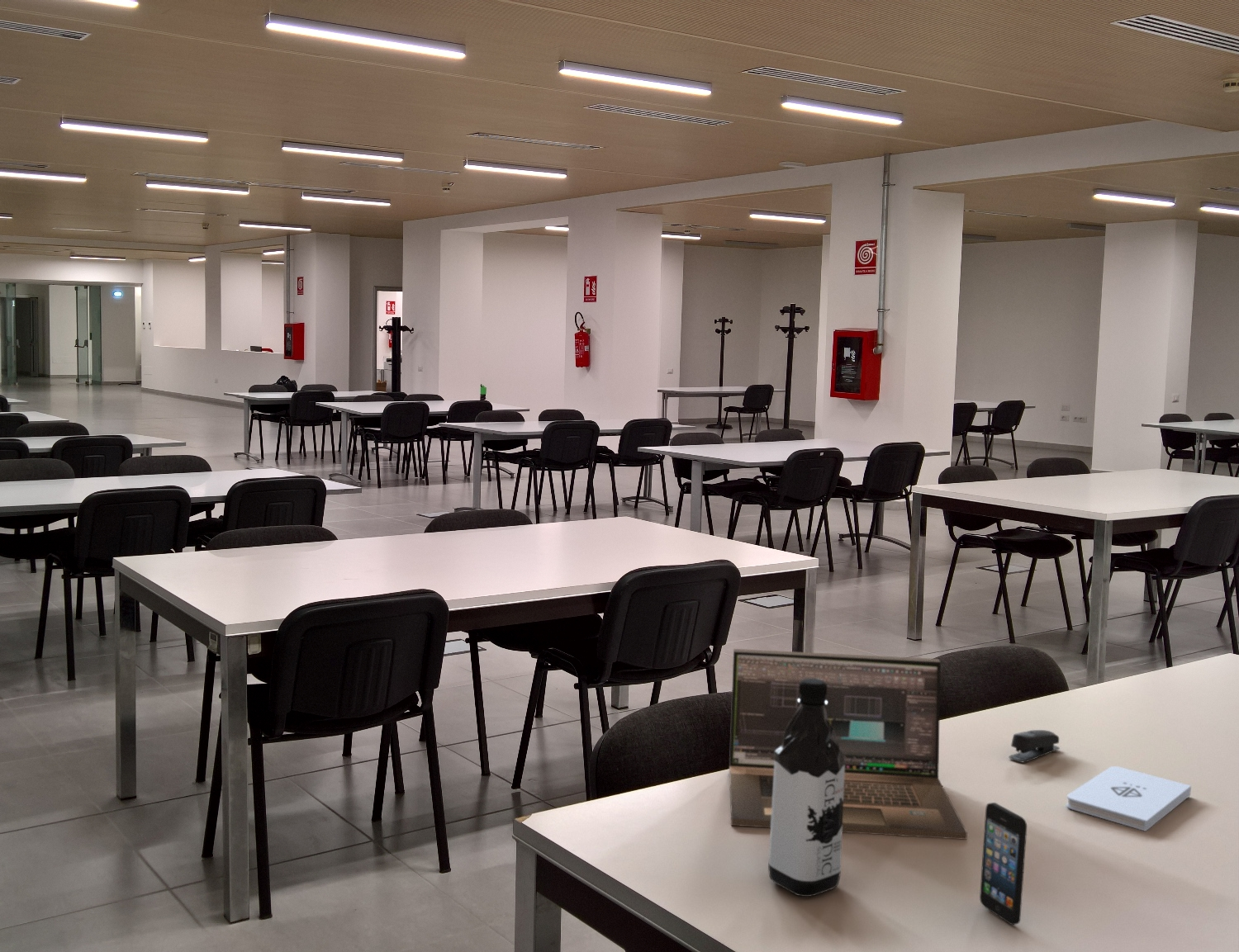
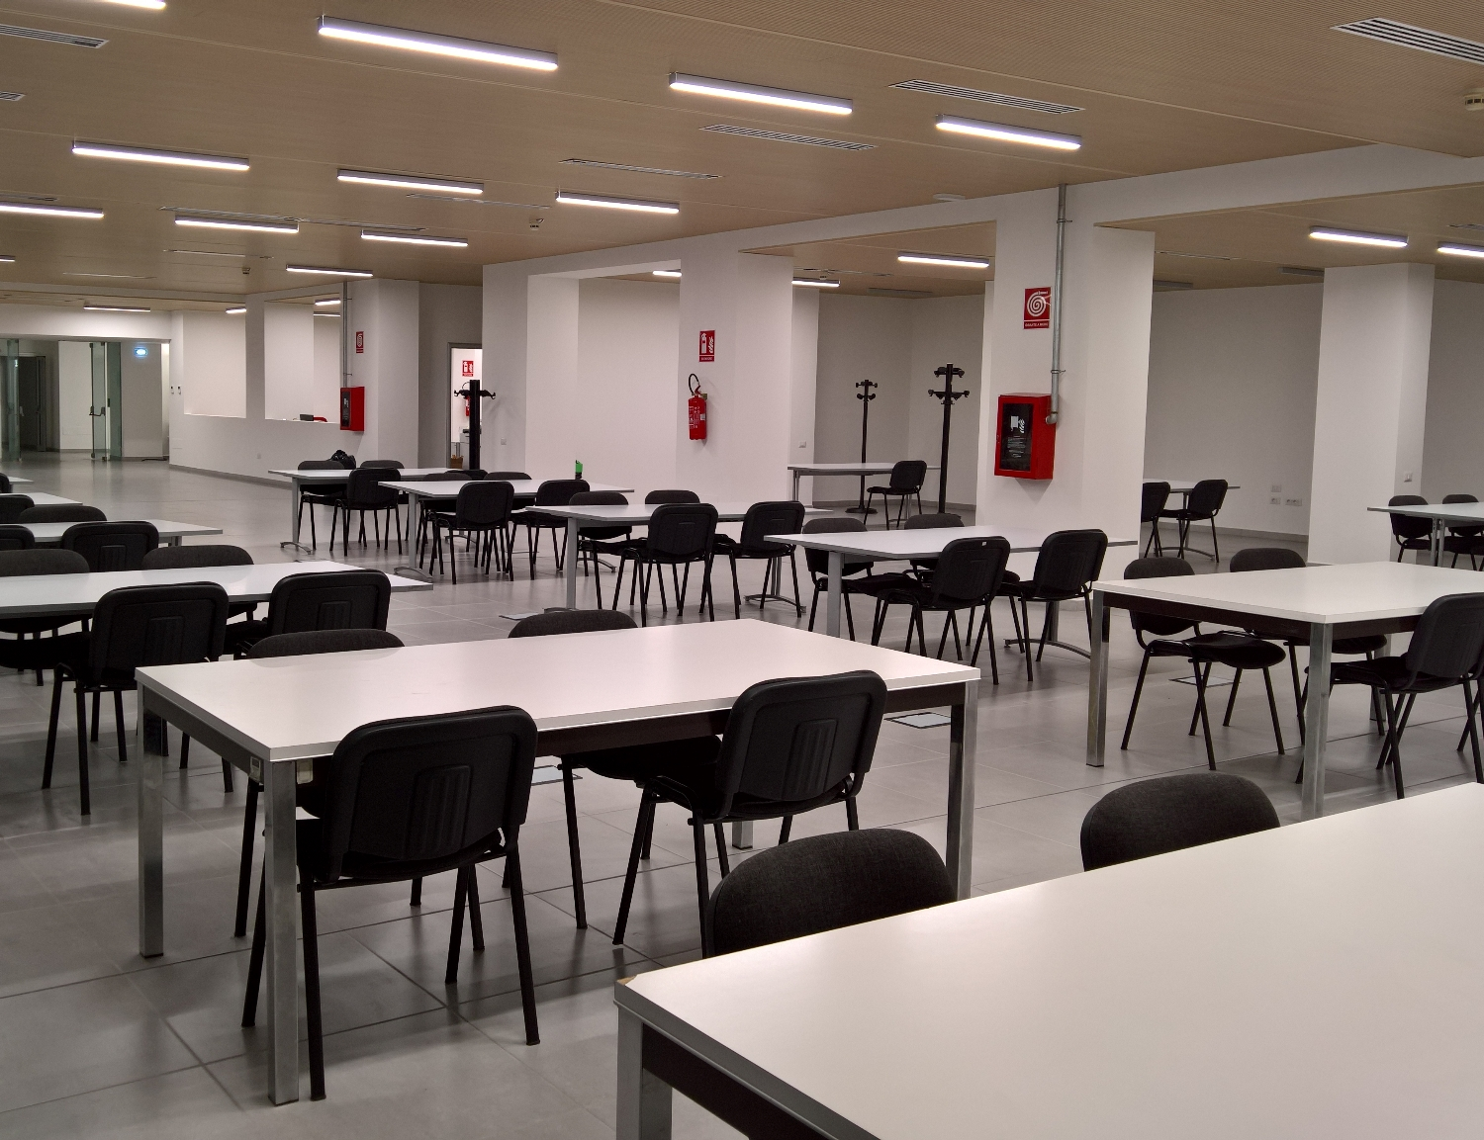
- laptop [729,648,968,841]
- smartphone [979,802,1028,926]
- water bottle [767,679,845,898]
- stapler [1008,729,1061,764]
- notepad [1066,765,1192,832]
